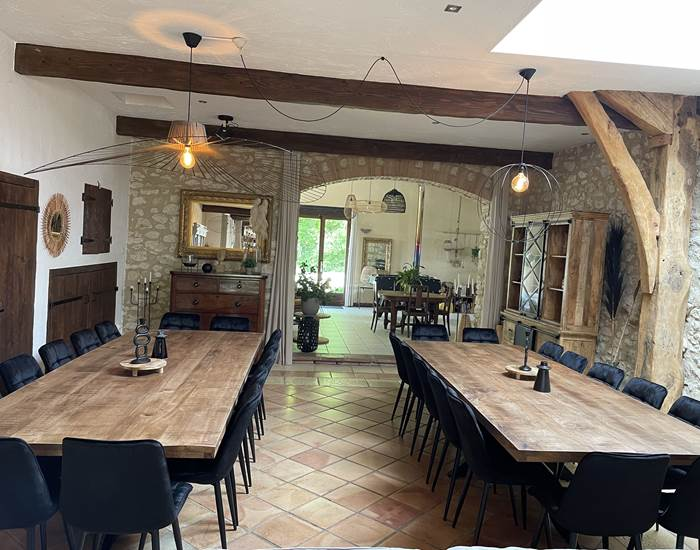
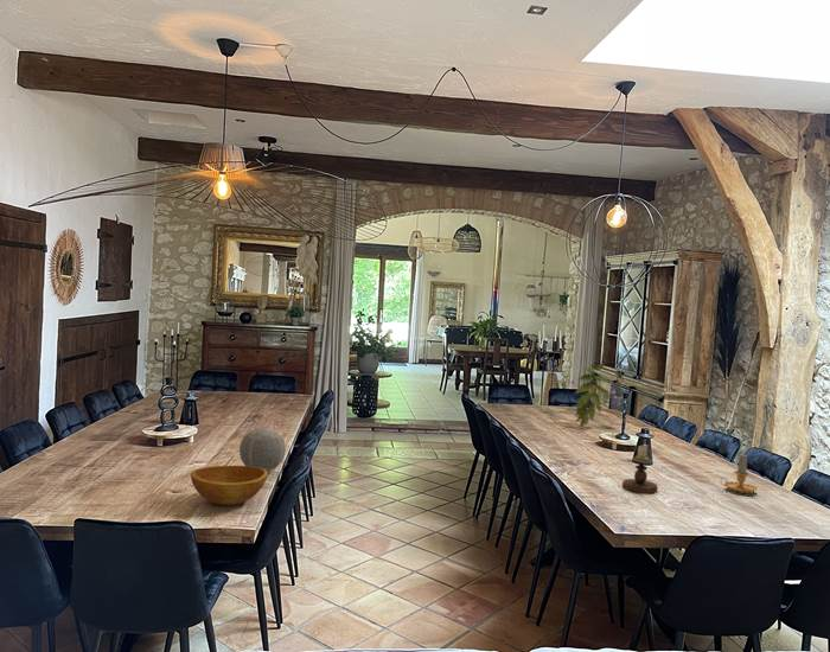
+ candlestick [621,443,659,494]
+ decorative orb [238,426,287,473]
+ wooden bowl [190,465,269,506]
+ candle [720,453,759,494]
+ plant [570,362,625,430]
